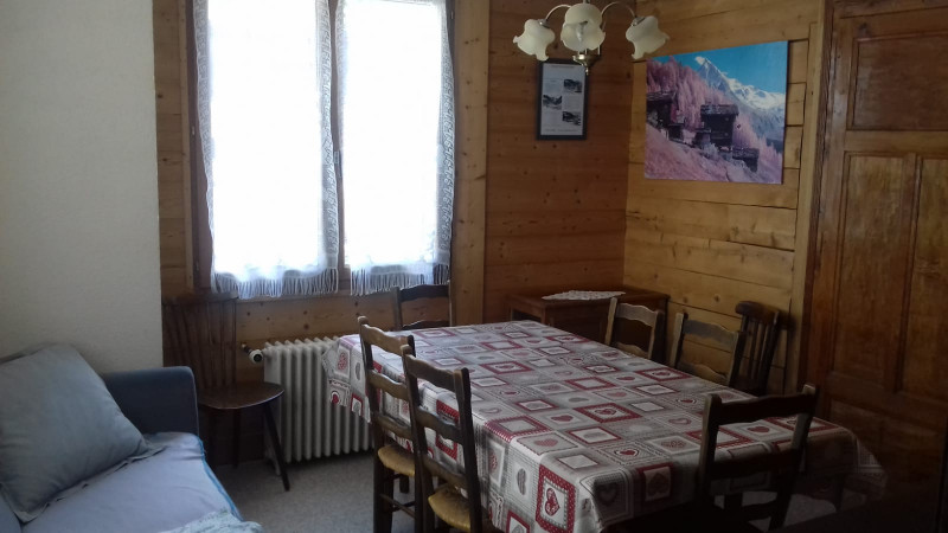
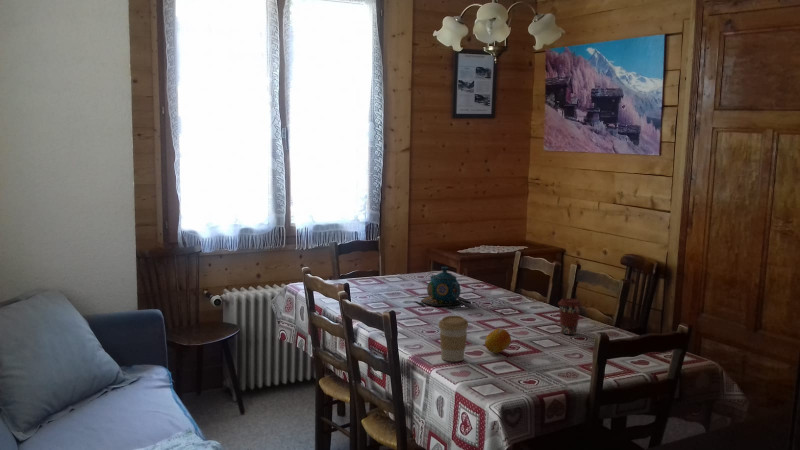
+ fruit [484,327,512,354]
+ coffee cup [557,297,583,336]
+ coffee cup [438,315,469,362]
+ teapot [414,266,470,309]
